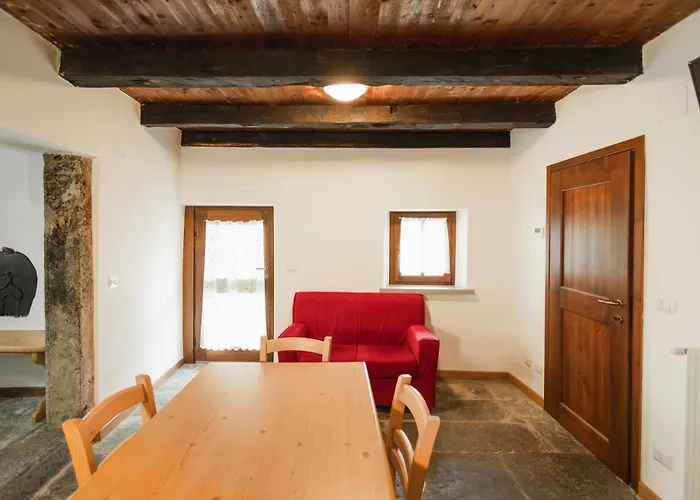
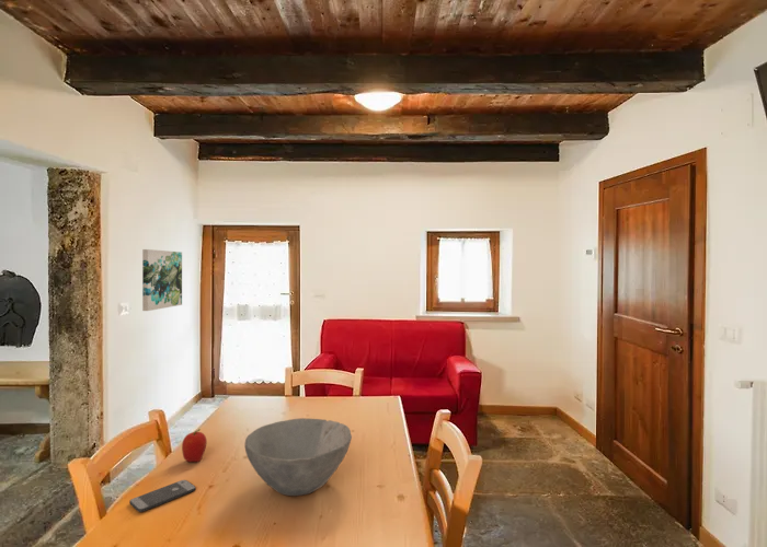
+ fruit [181,428,208,463]
+ bowl [243,417,353,497]
+ wall art [141,248,183,312]
+ smartphone [128,479,197,513]
